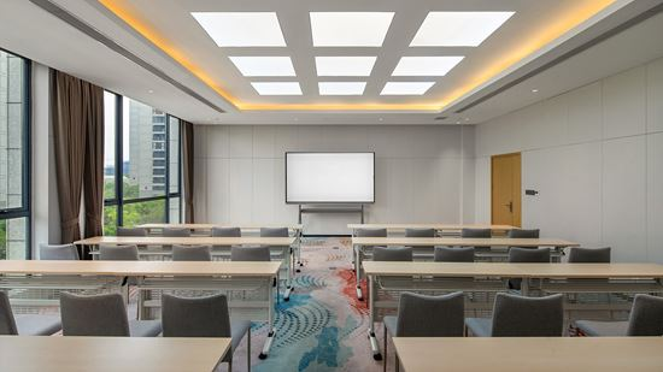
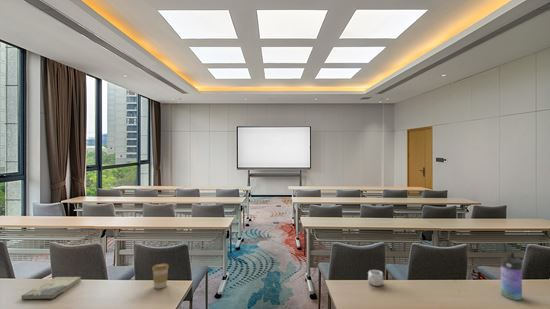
+ mug [367,269,385,287]
+ water bottle [500,250,523,301]
+ coffee cup [151,263,170,290]
+ book [20,276,82,301]
